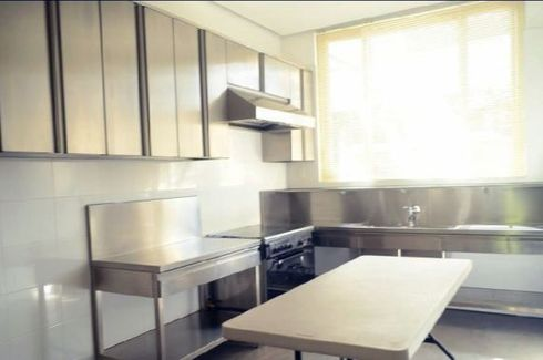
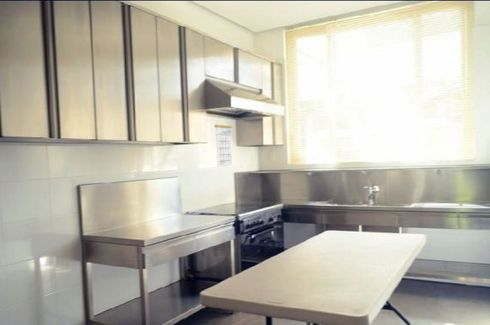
+ calendar [214,115,233,168]
